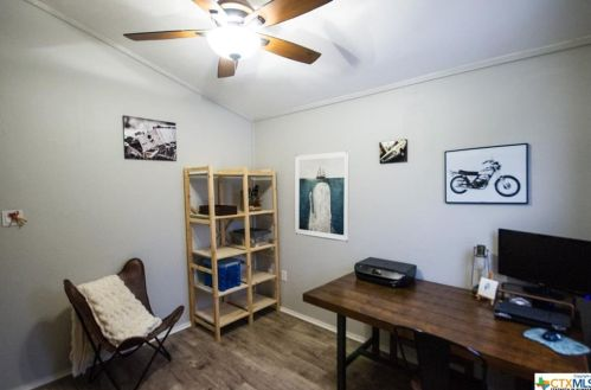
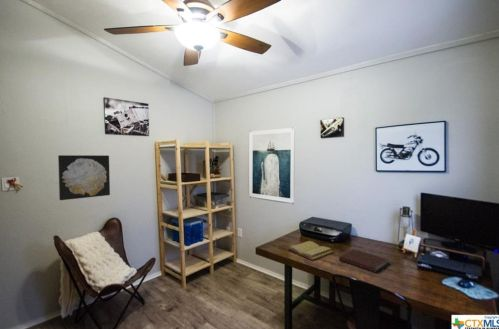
+ notebook [338,248,390,274]
+ diary [286,240,335,262]
+ wall art [57,154,111,201]
